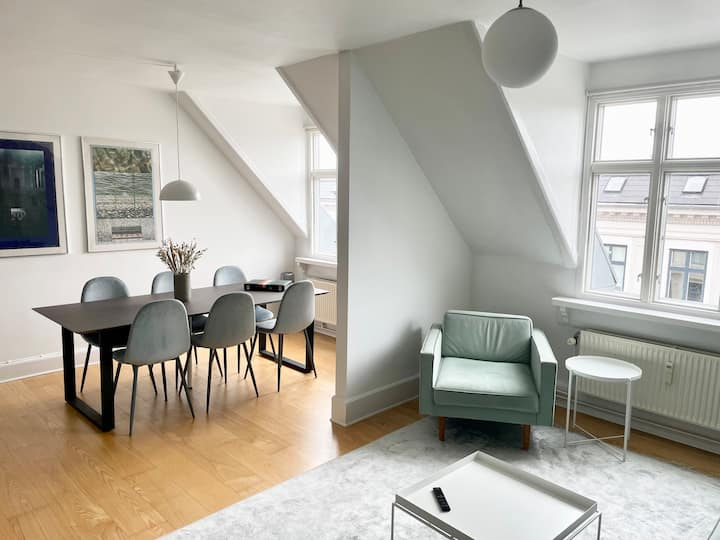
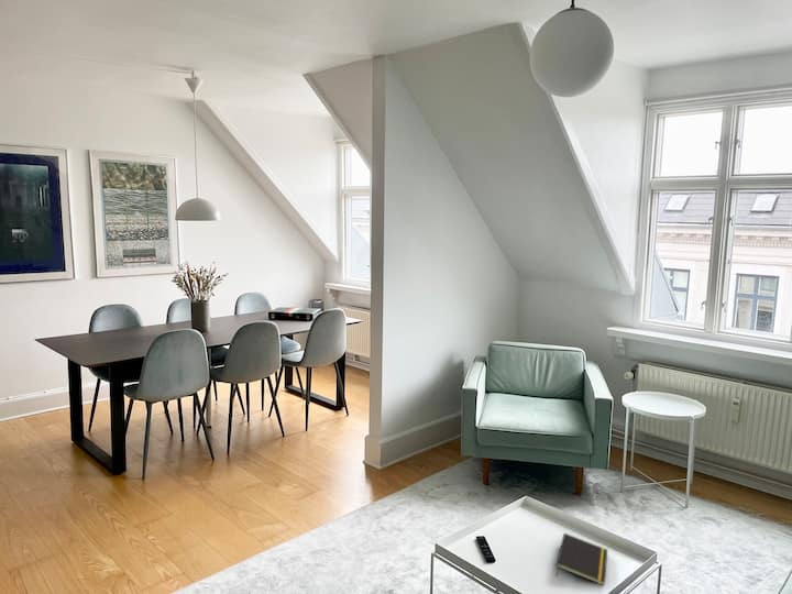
+ notepad [556,532,608,586]
